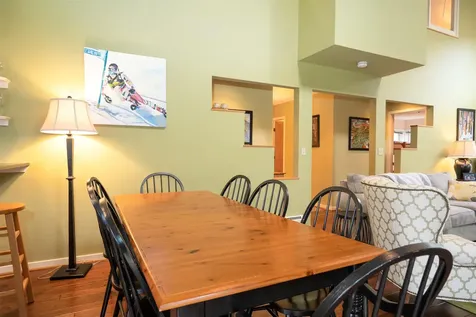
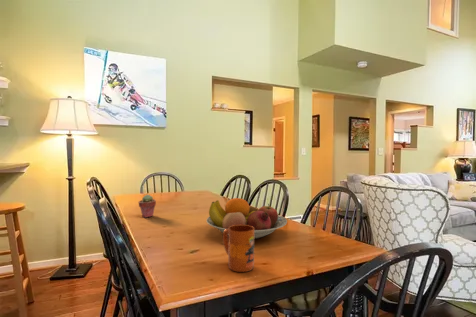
+ mug [222,225,255,273]
+ potted succulent [138,193,157,218]
+ fruit bowl [205,197,288,240]
